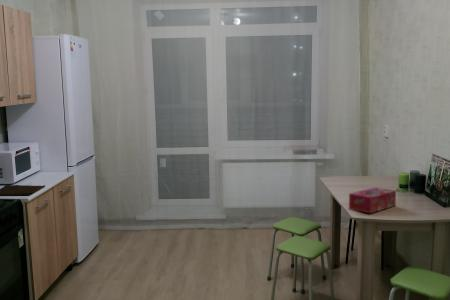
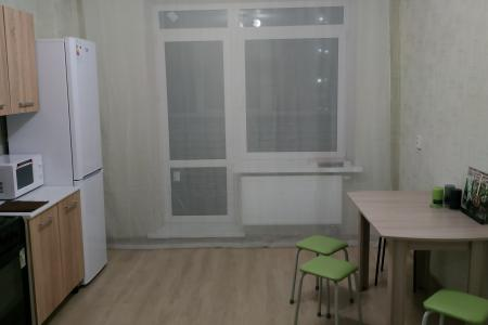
- tissue box [348,186,397,214]
